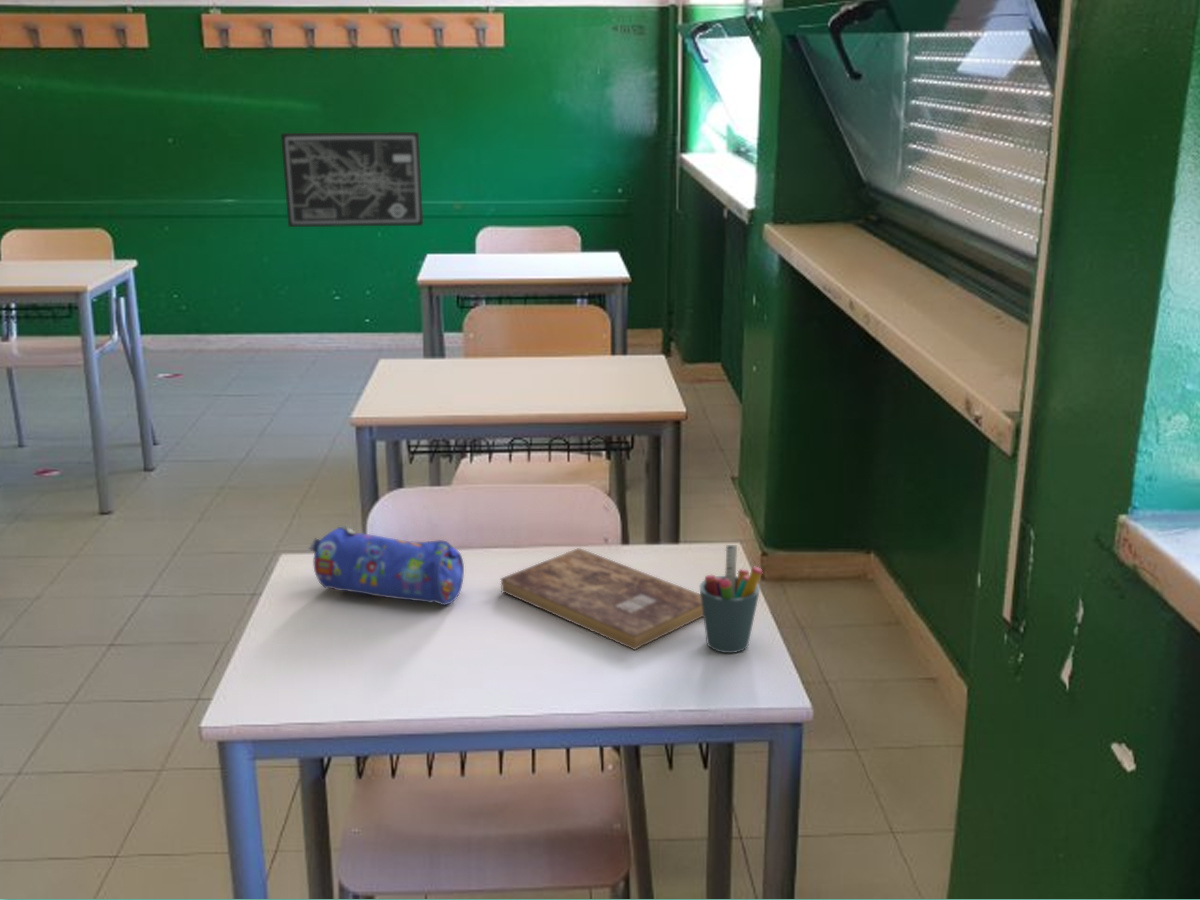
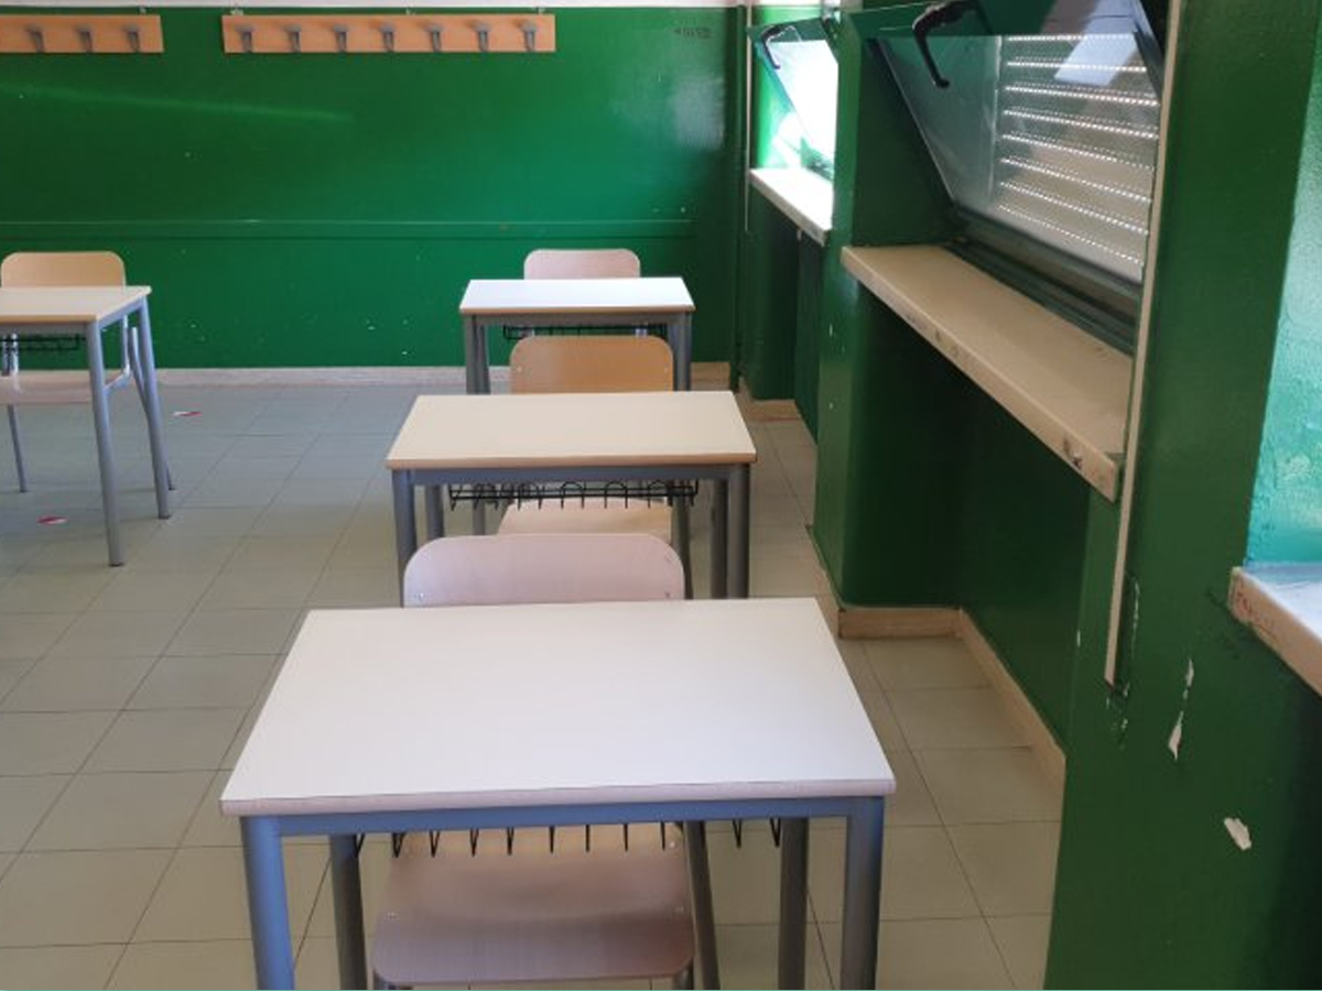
- pencil case [308,524,465,606]
- bible [500,547,703,651]
- pen holder [699,544,763,654]
- wall art [280,131,424,228]
